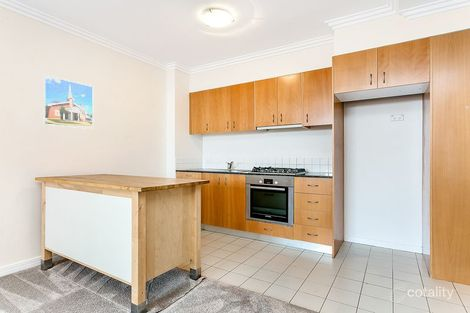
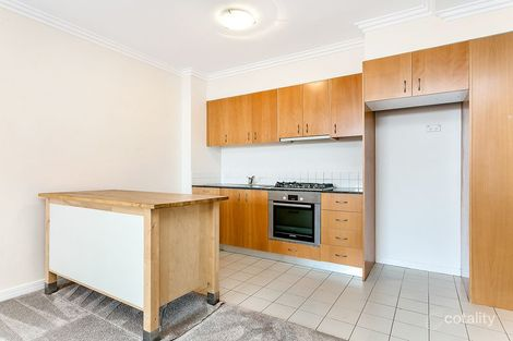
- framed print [42,74,94,130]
